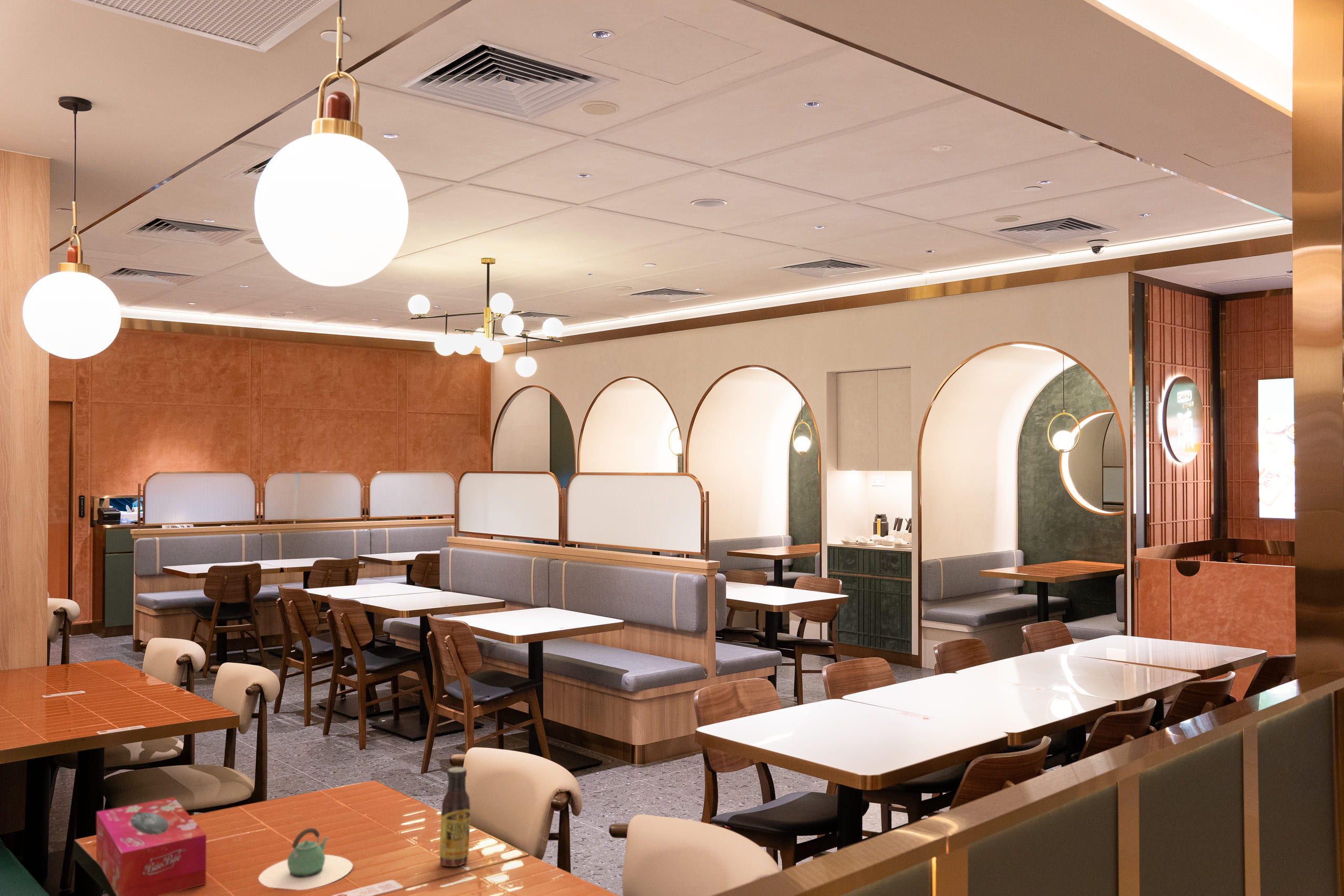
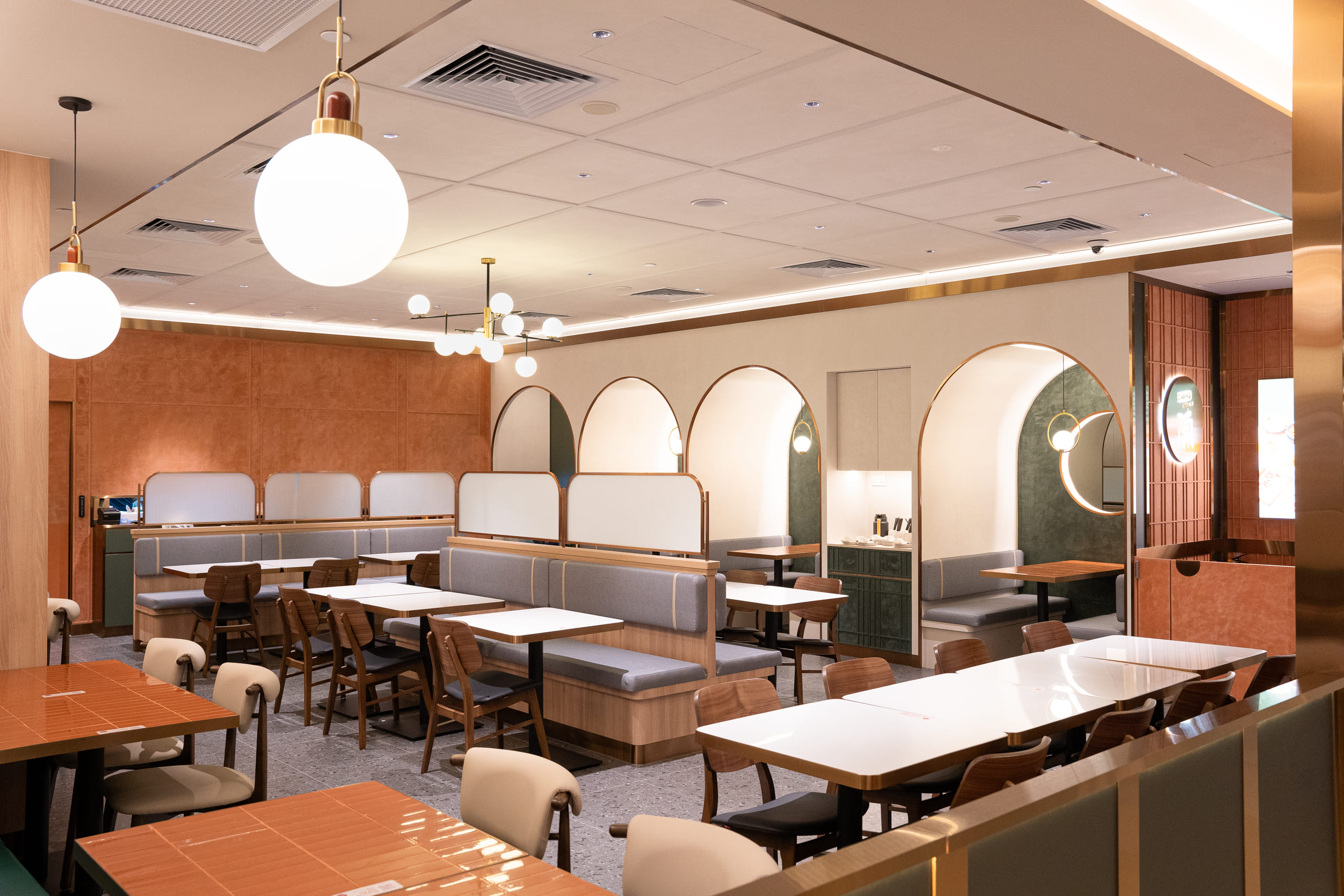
- tissue box [96,797,207,896]
- sauce bottle [439,766,471,867]
- teapot [258,827,353,891]
